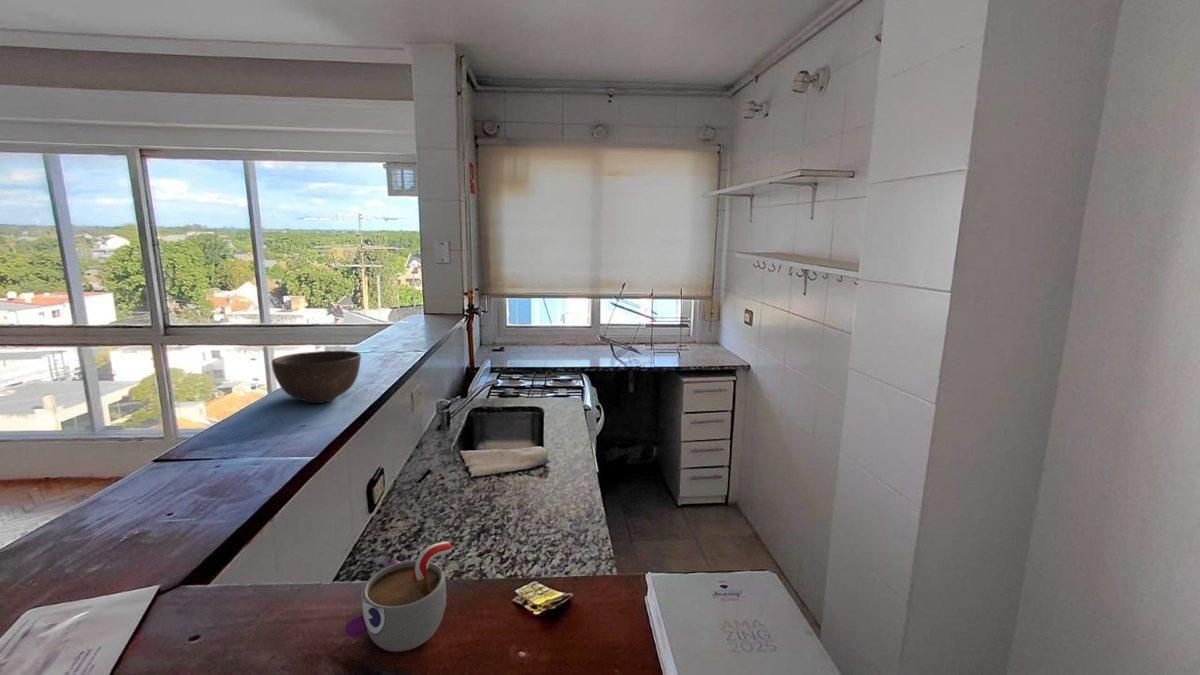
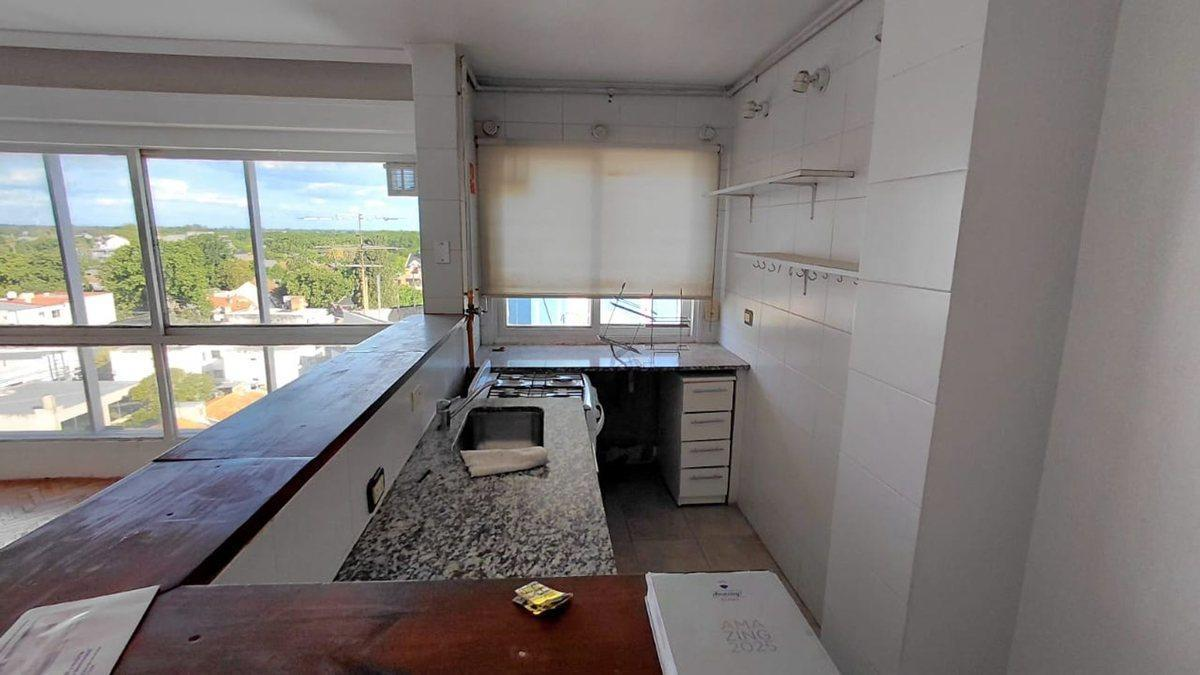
- mug [343,541,453,653]
- bowl [271,350,362,404]
